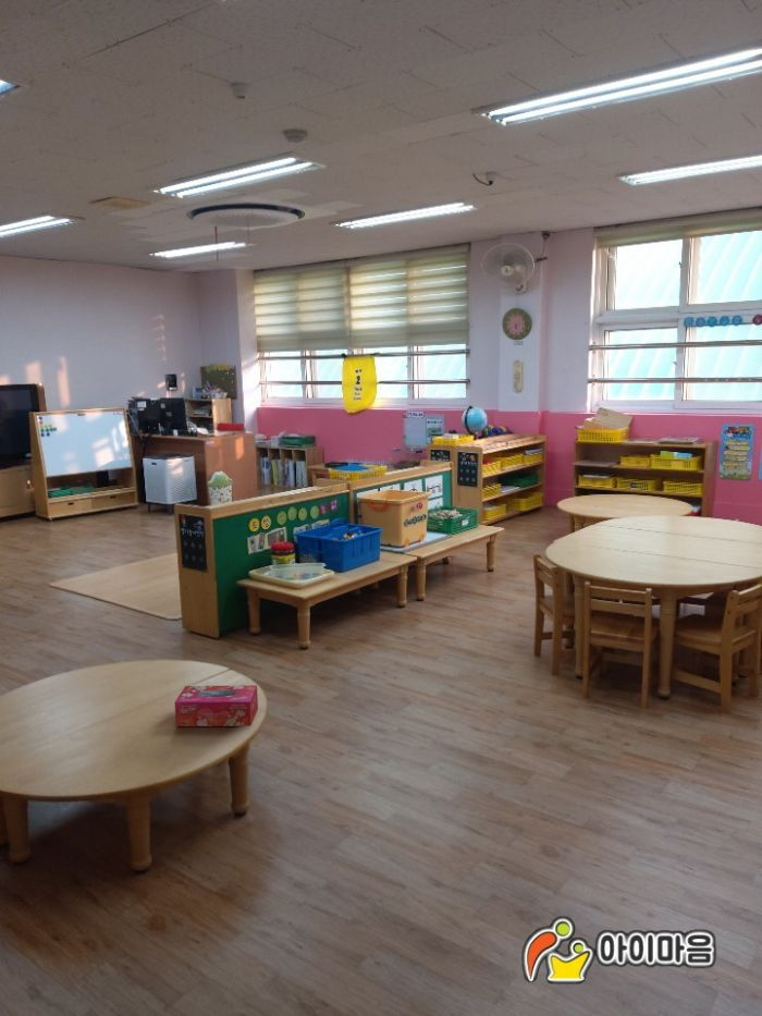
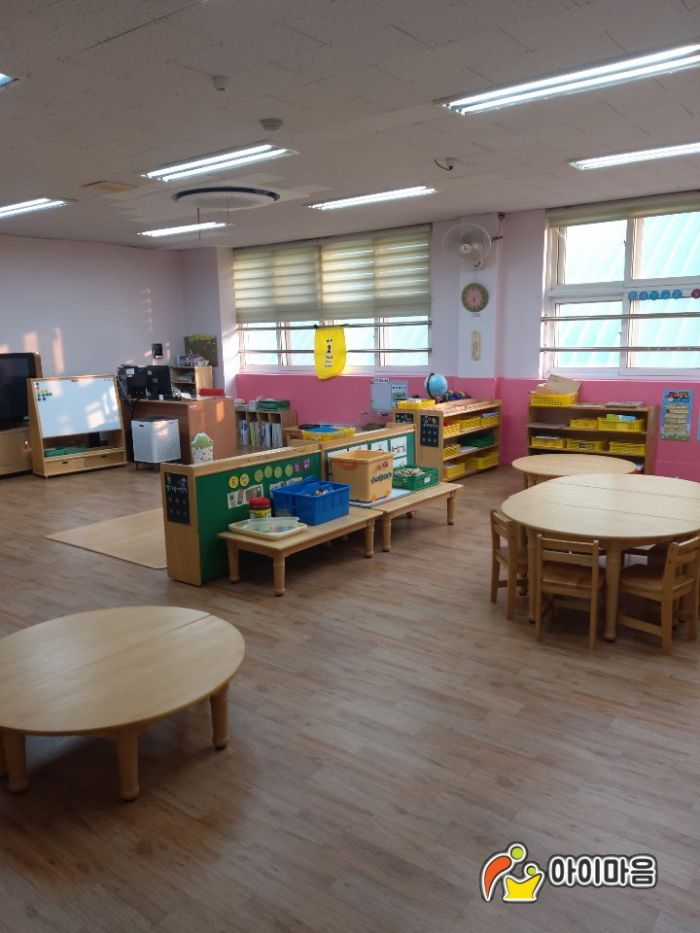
- tissue box [174,684,259,727]
